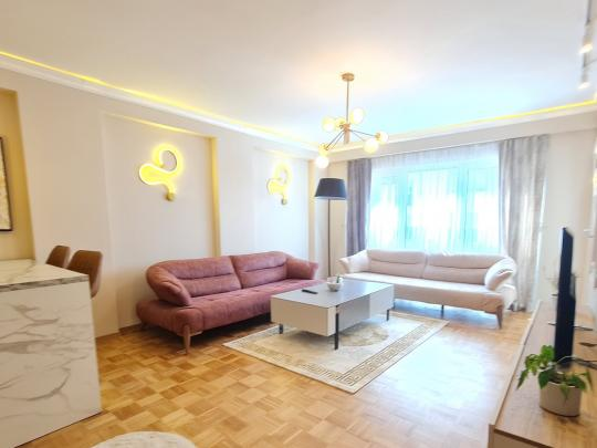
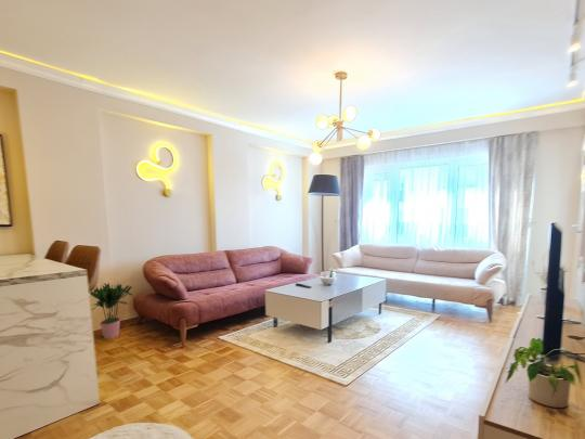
+ potted plant [89,282,134,340]
